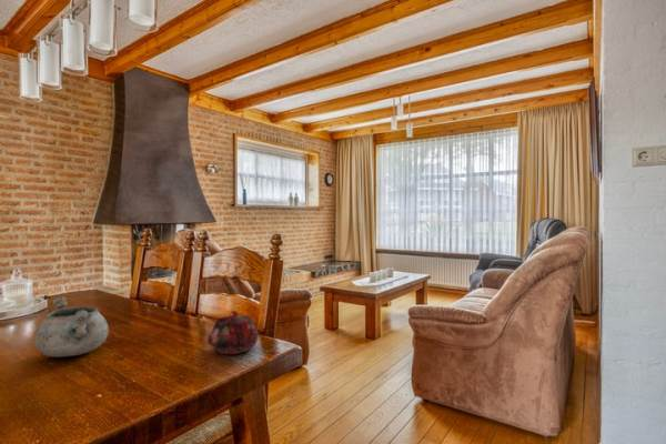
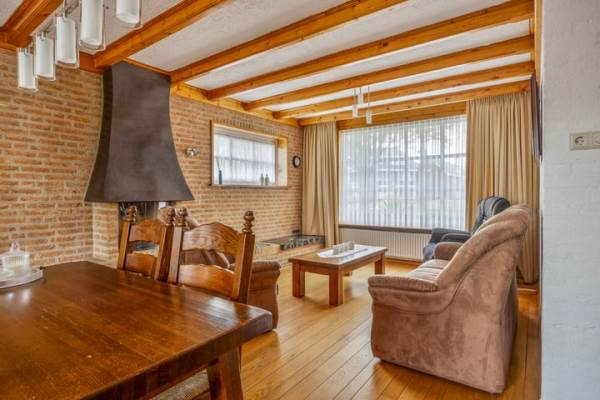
- teapot [206,310,260,355]
- decorative bowl [32,295,110,359]
